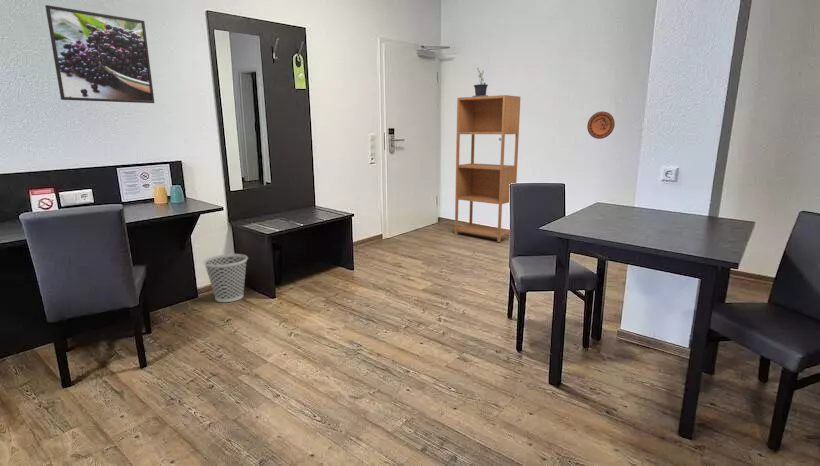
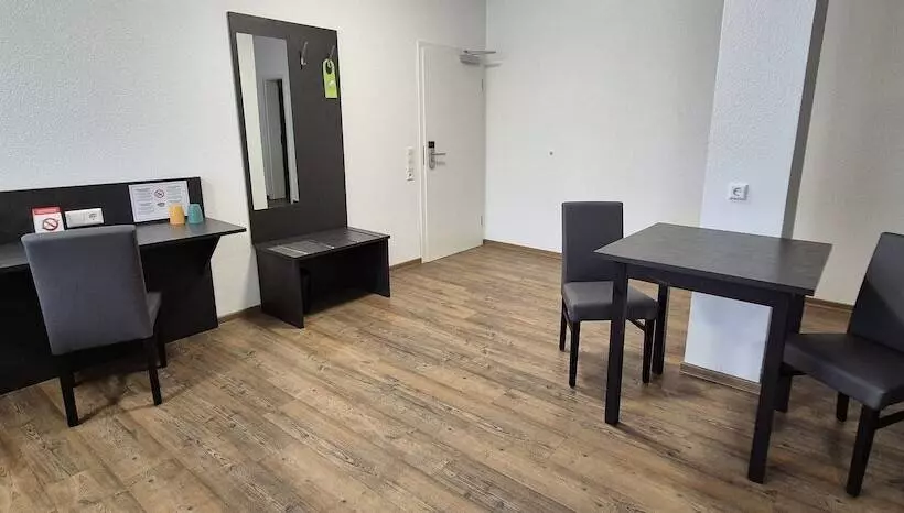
- decorative plate [586,111,616,140]
- bookcase [454,94,521,243]
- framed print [44,4,155,104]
- wastebasket [203,253,249,303]
- potted plant [472,67,489,97]
